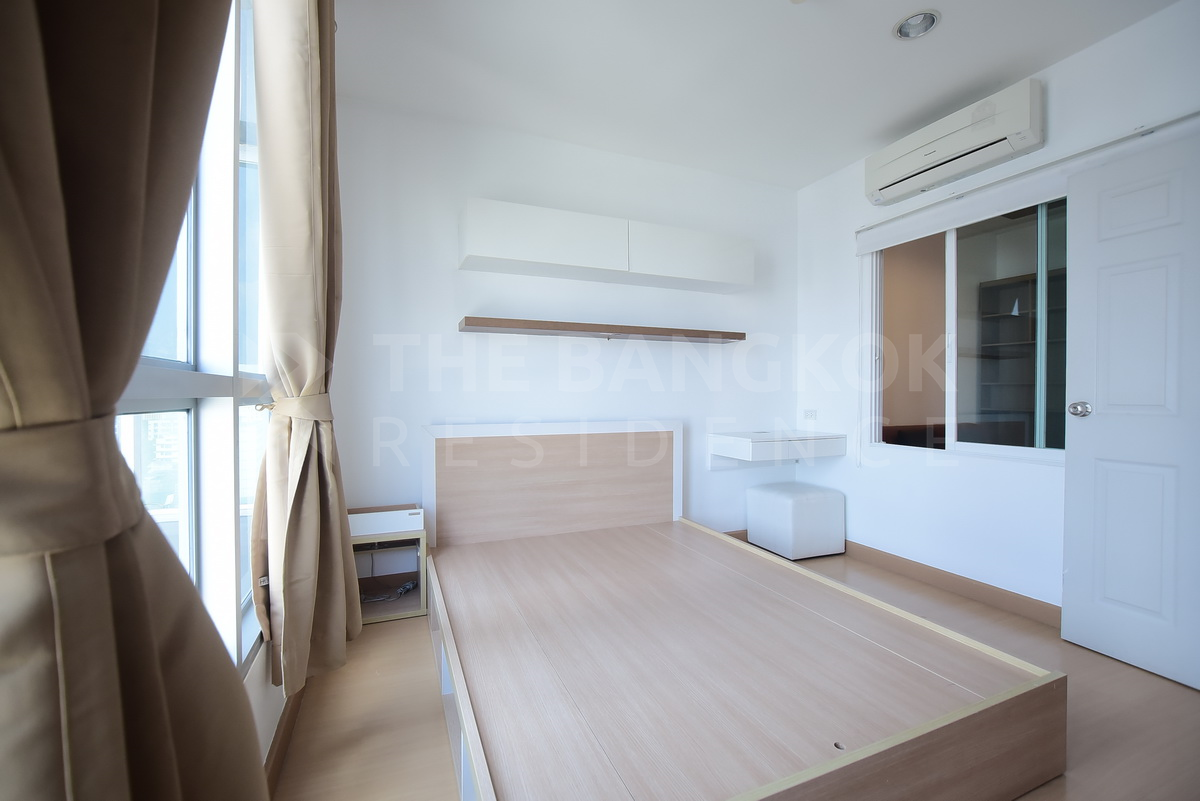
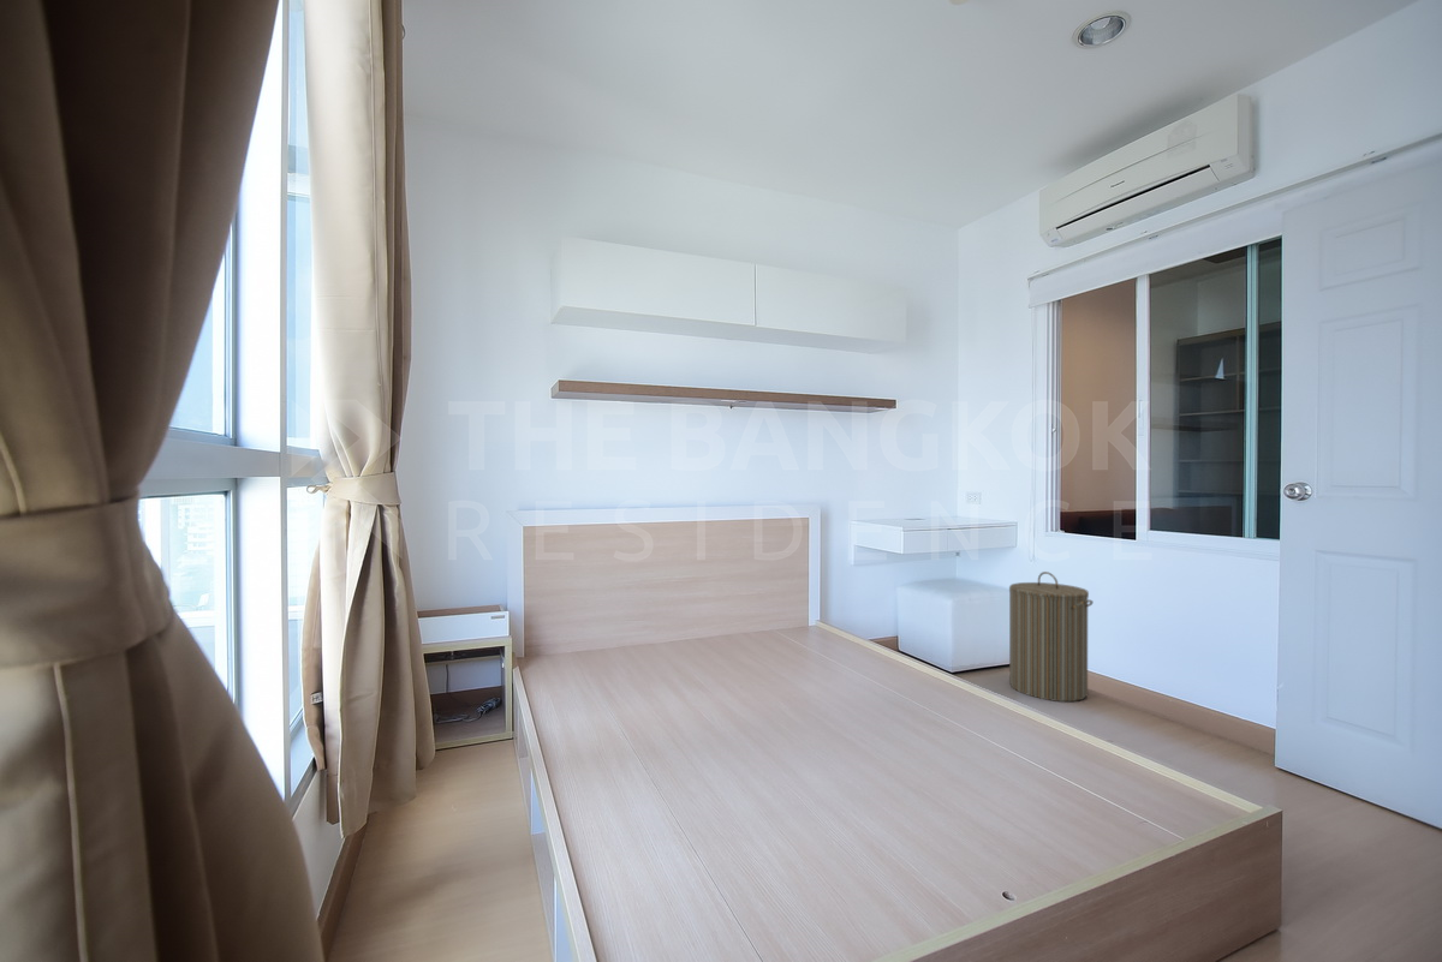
+ laundry hamper [1008,570,1094,703]
